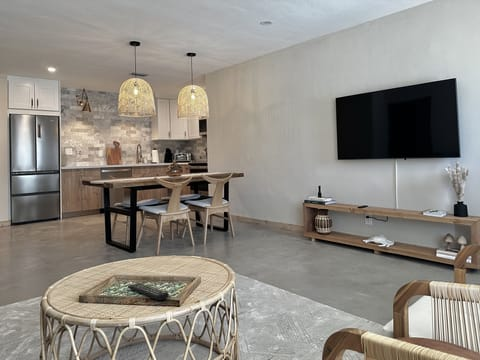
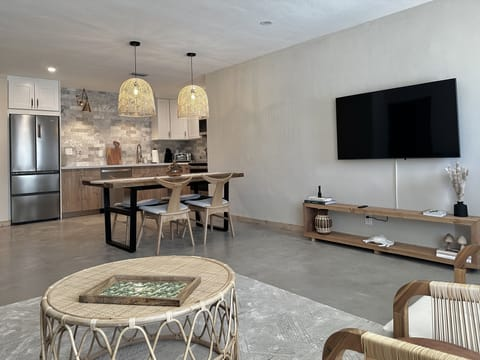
- remote control [127,282,170,301]
